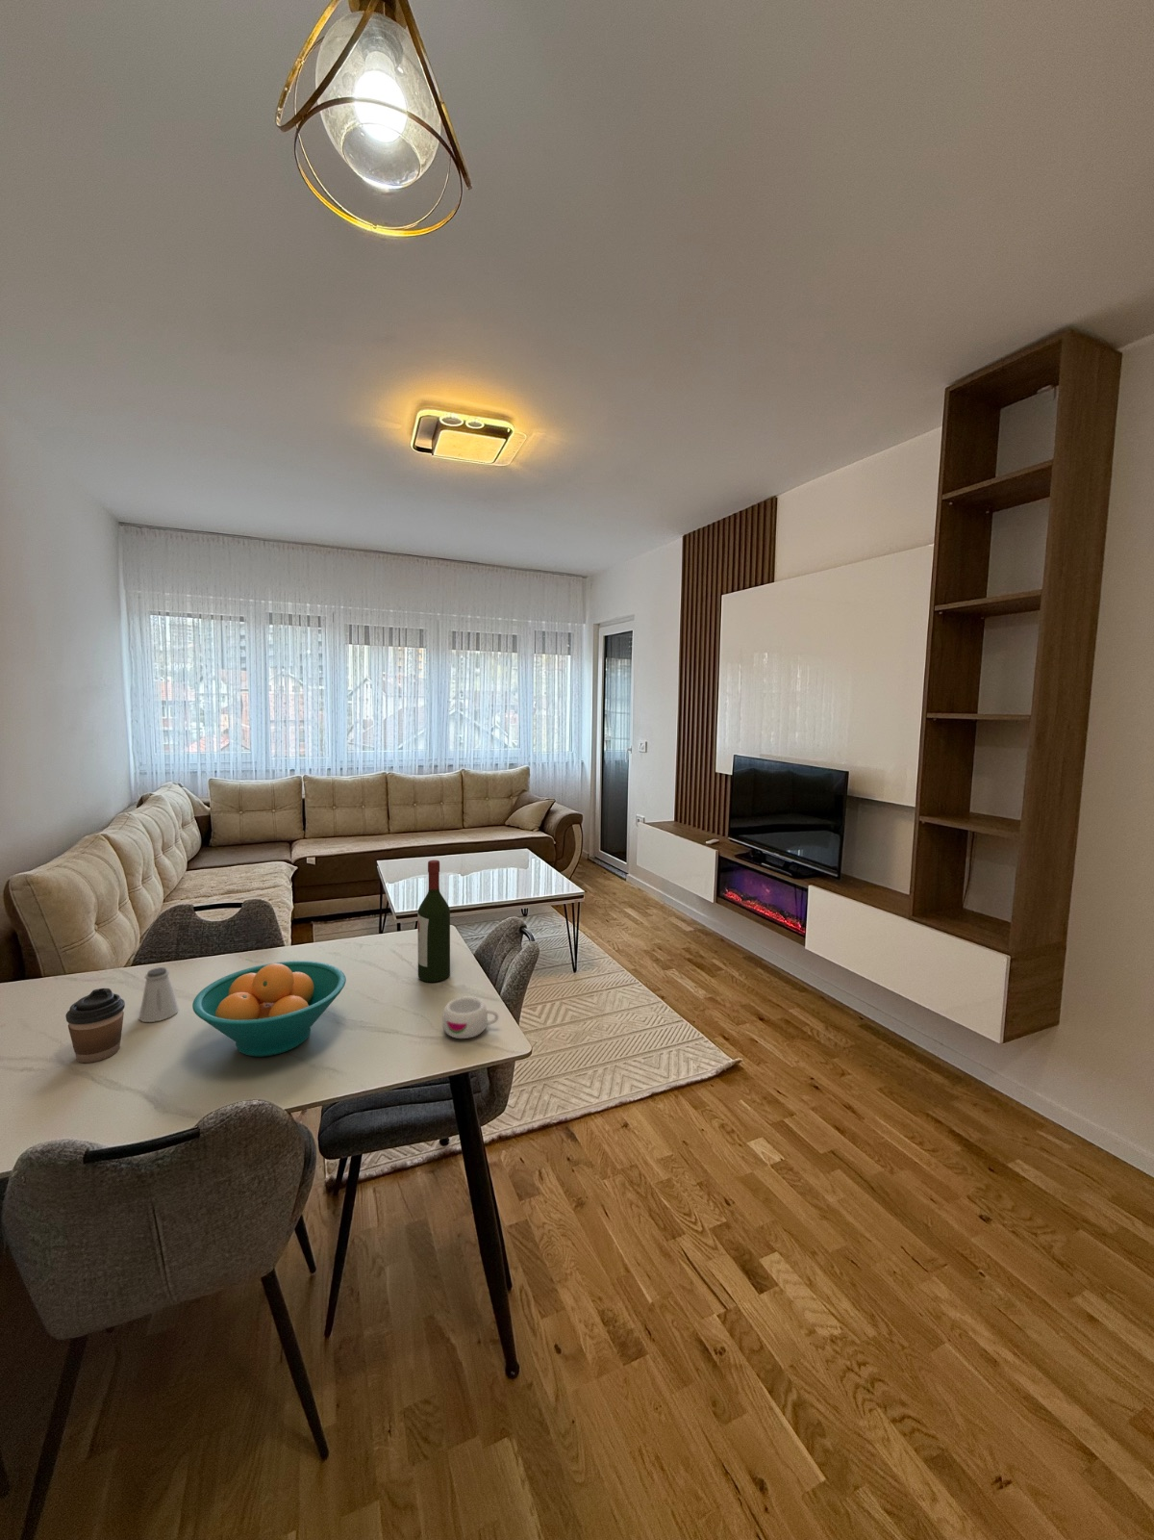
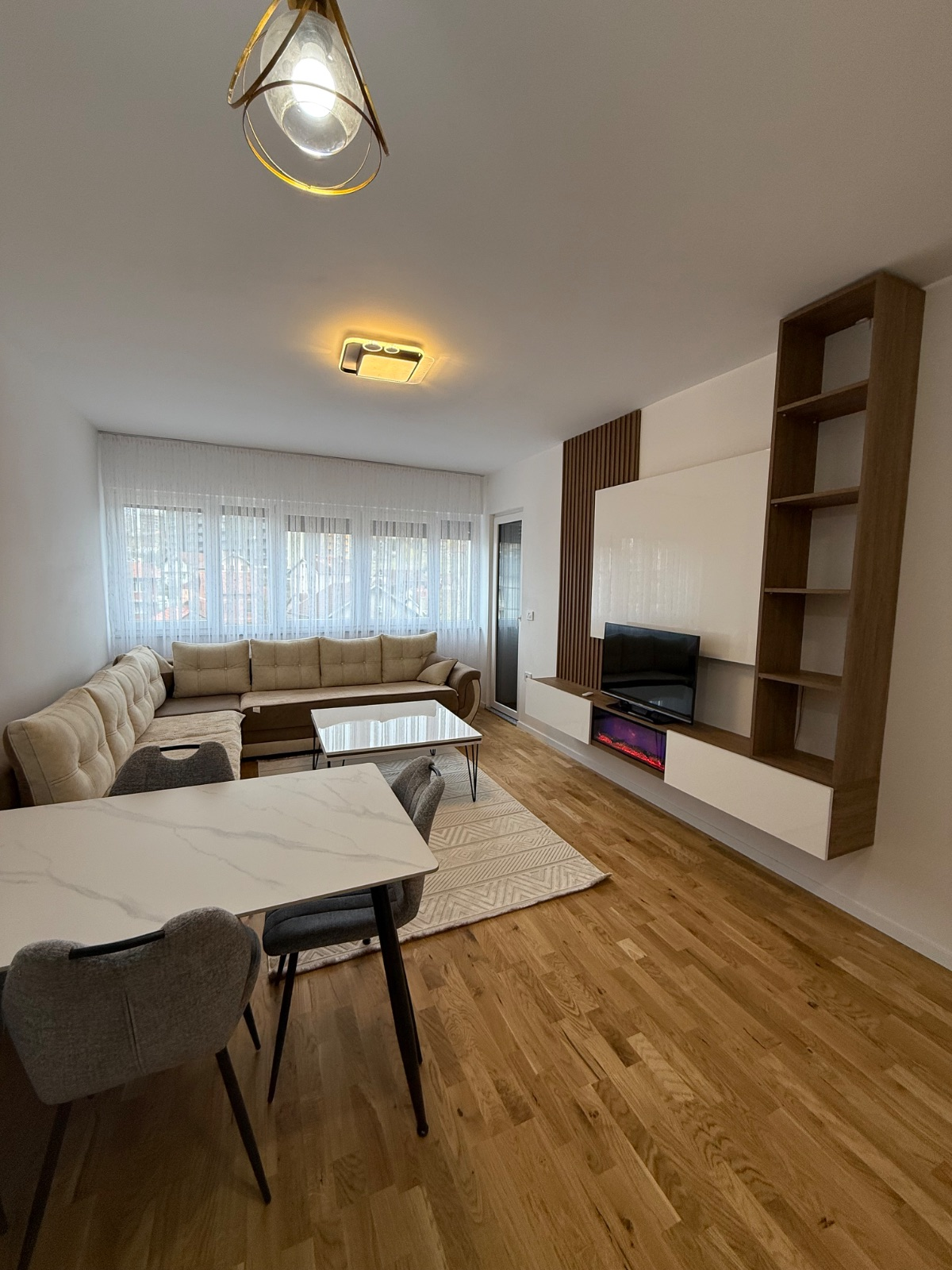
- saltshaker [137,966,179,1023]
- wine bottle [417,860,451,982]
- fruit bowl [192,959,347,1057]
- mug [441,997,501,1039]
- coffee cup [64,987,126,1063]
